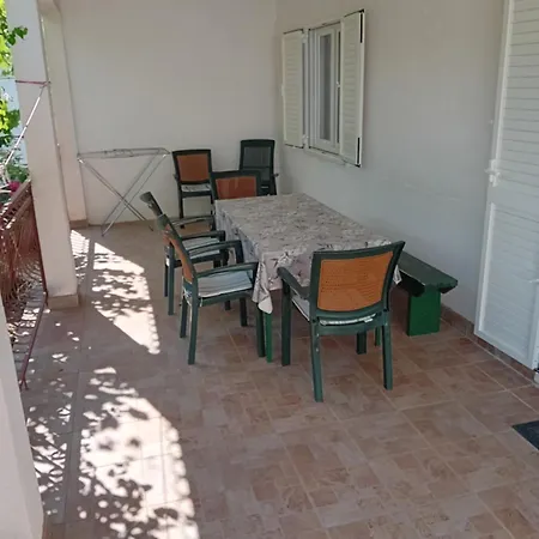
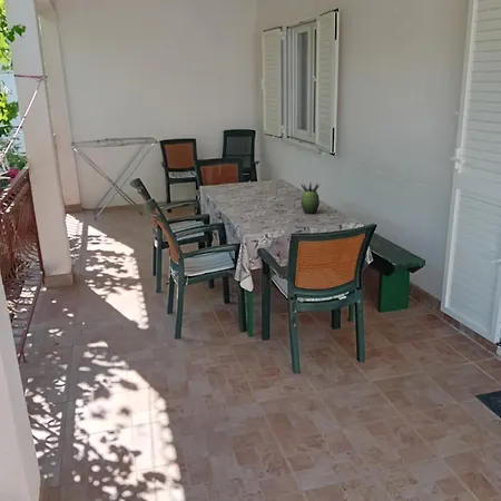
+ succulent plant [299,181,321,215]
